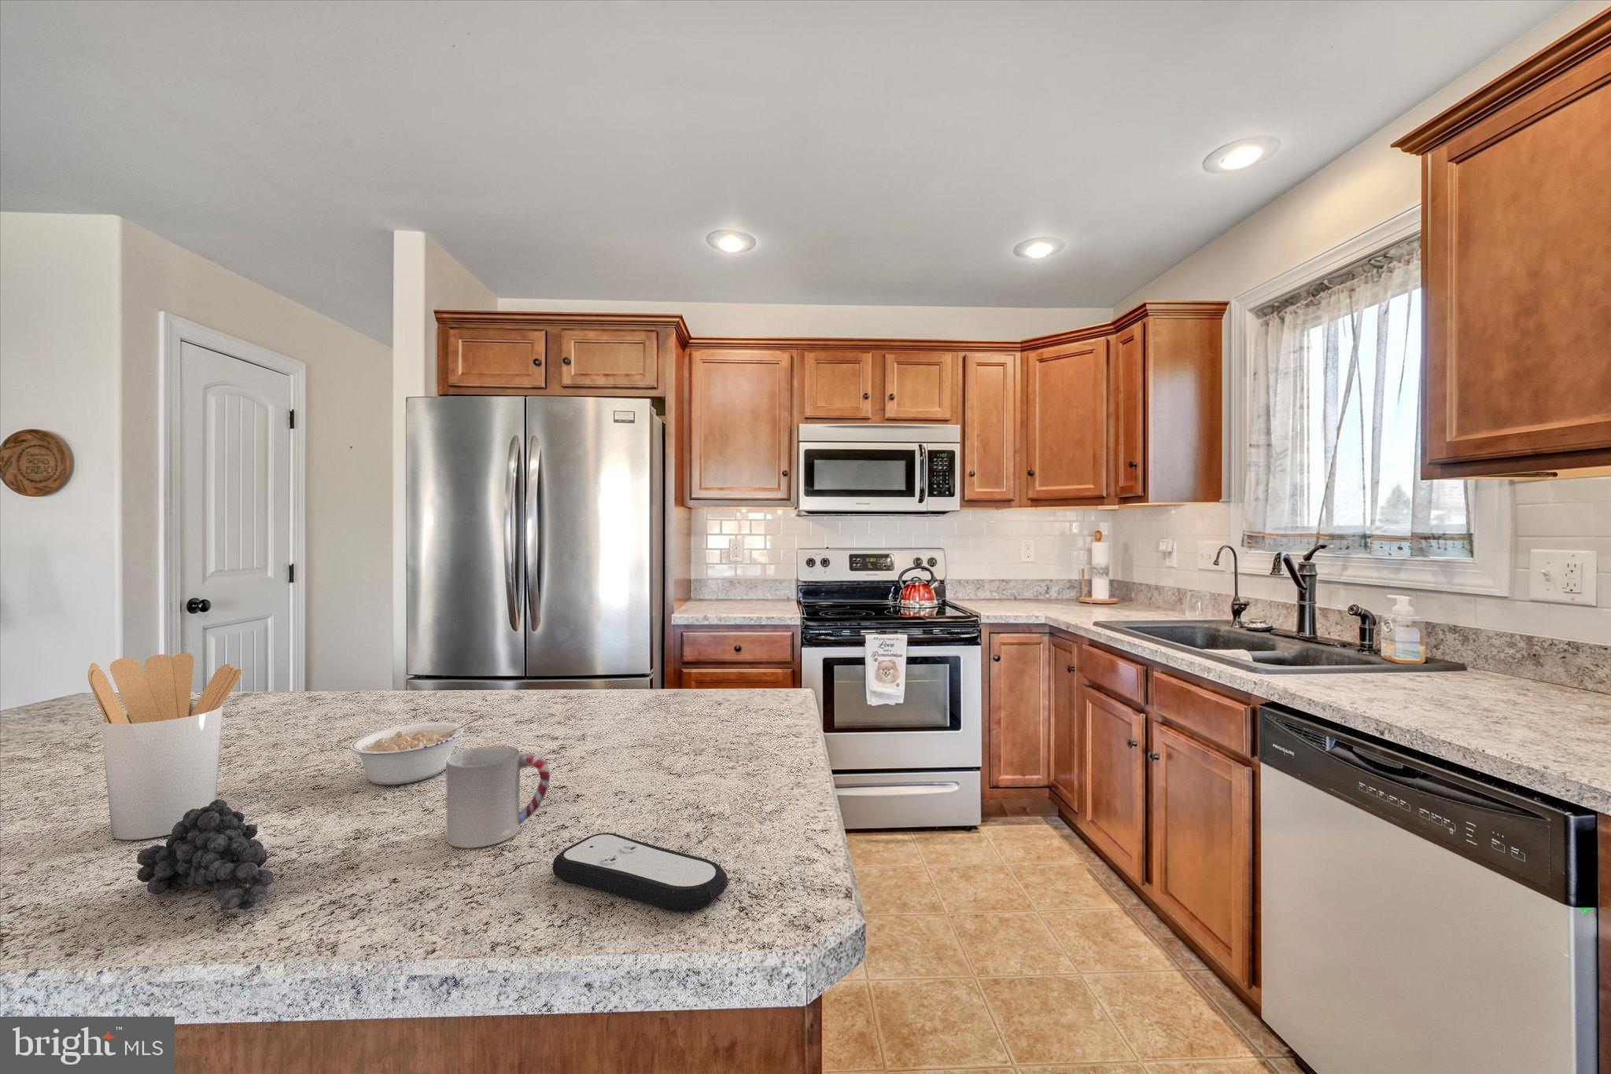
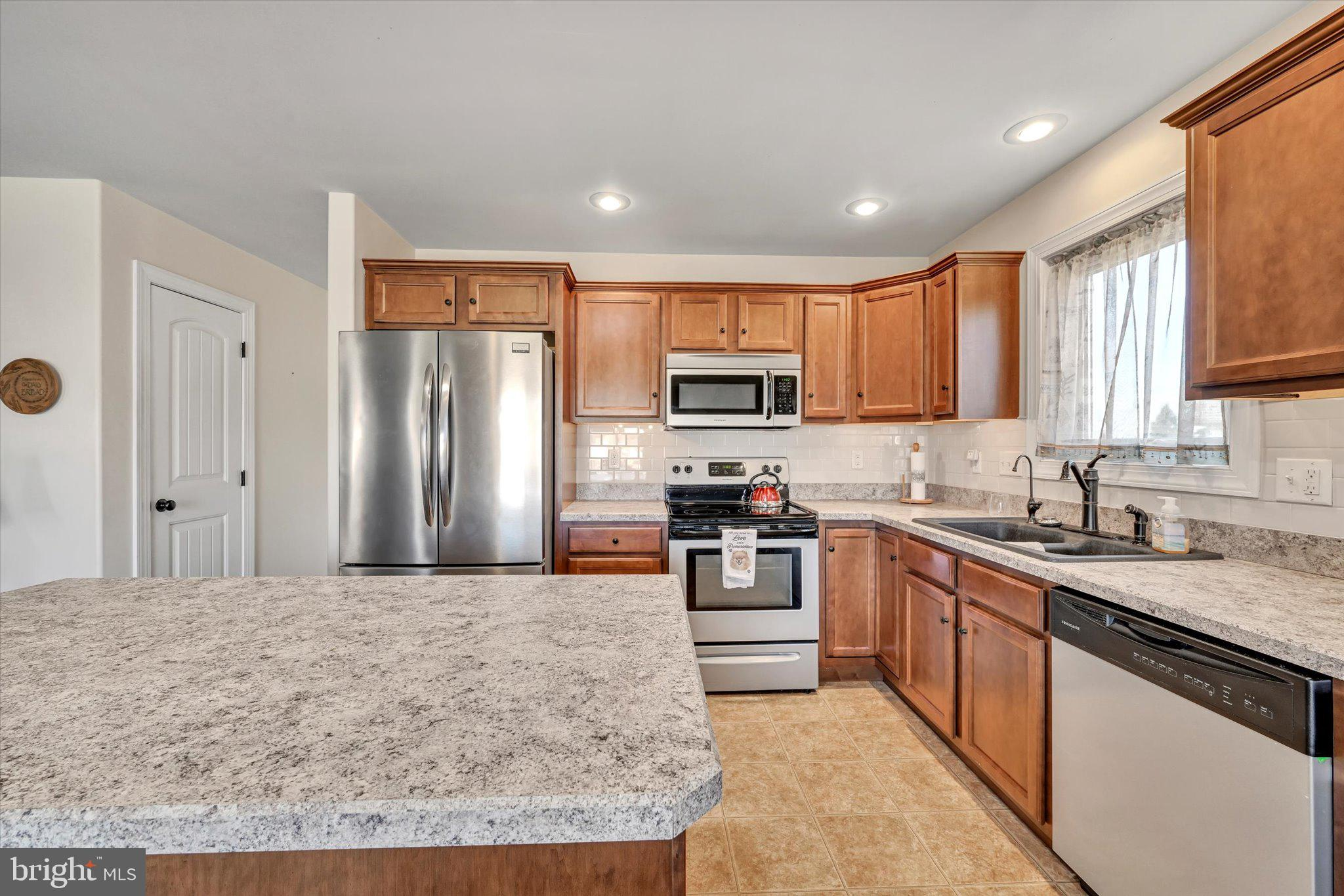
- remote control [553,832,729,913]
- utensil holder [88,652,243,840]
- legume [349,714,485,785]
- cup [445,744,550,849]
- fruit [137,798,274,911]
